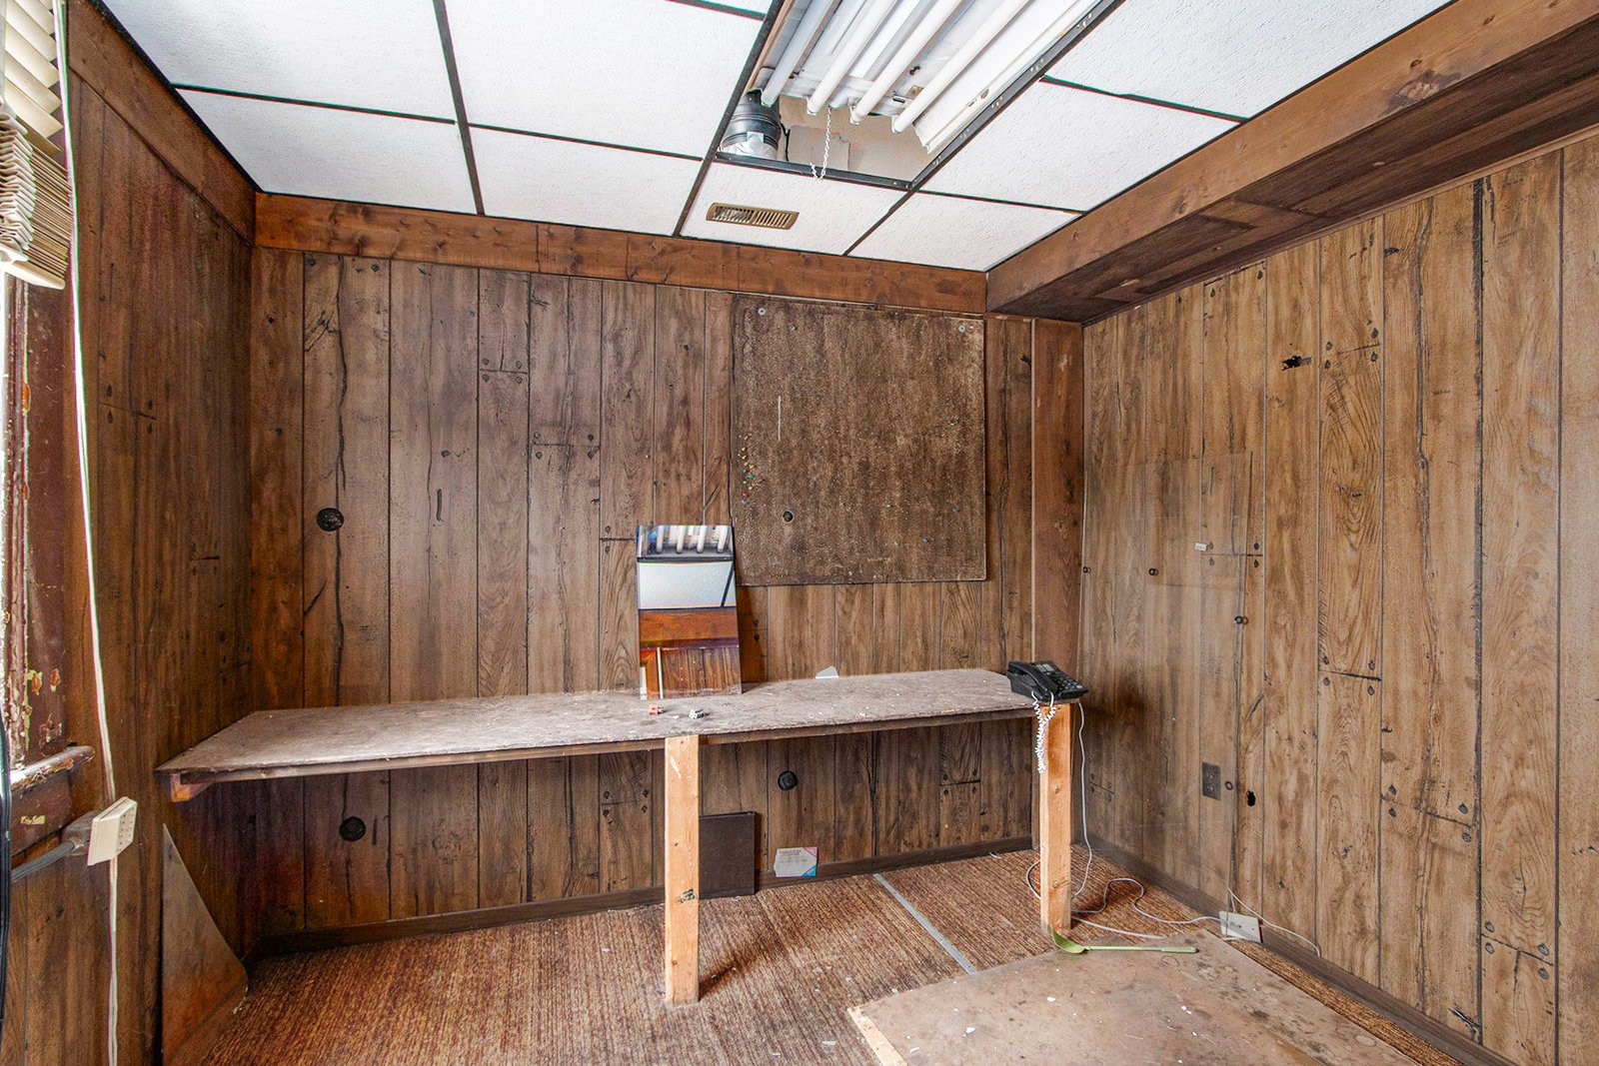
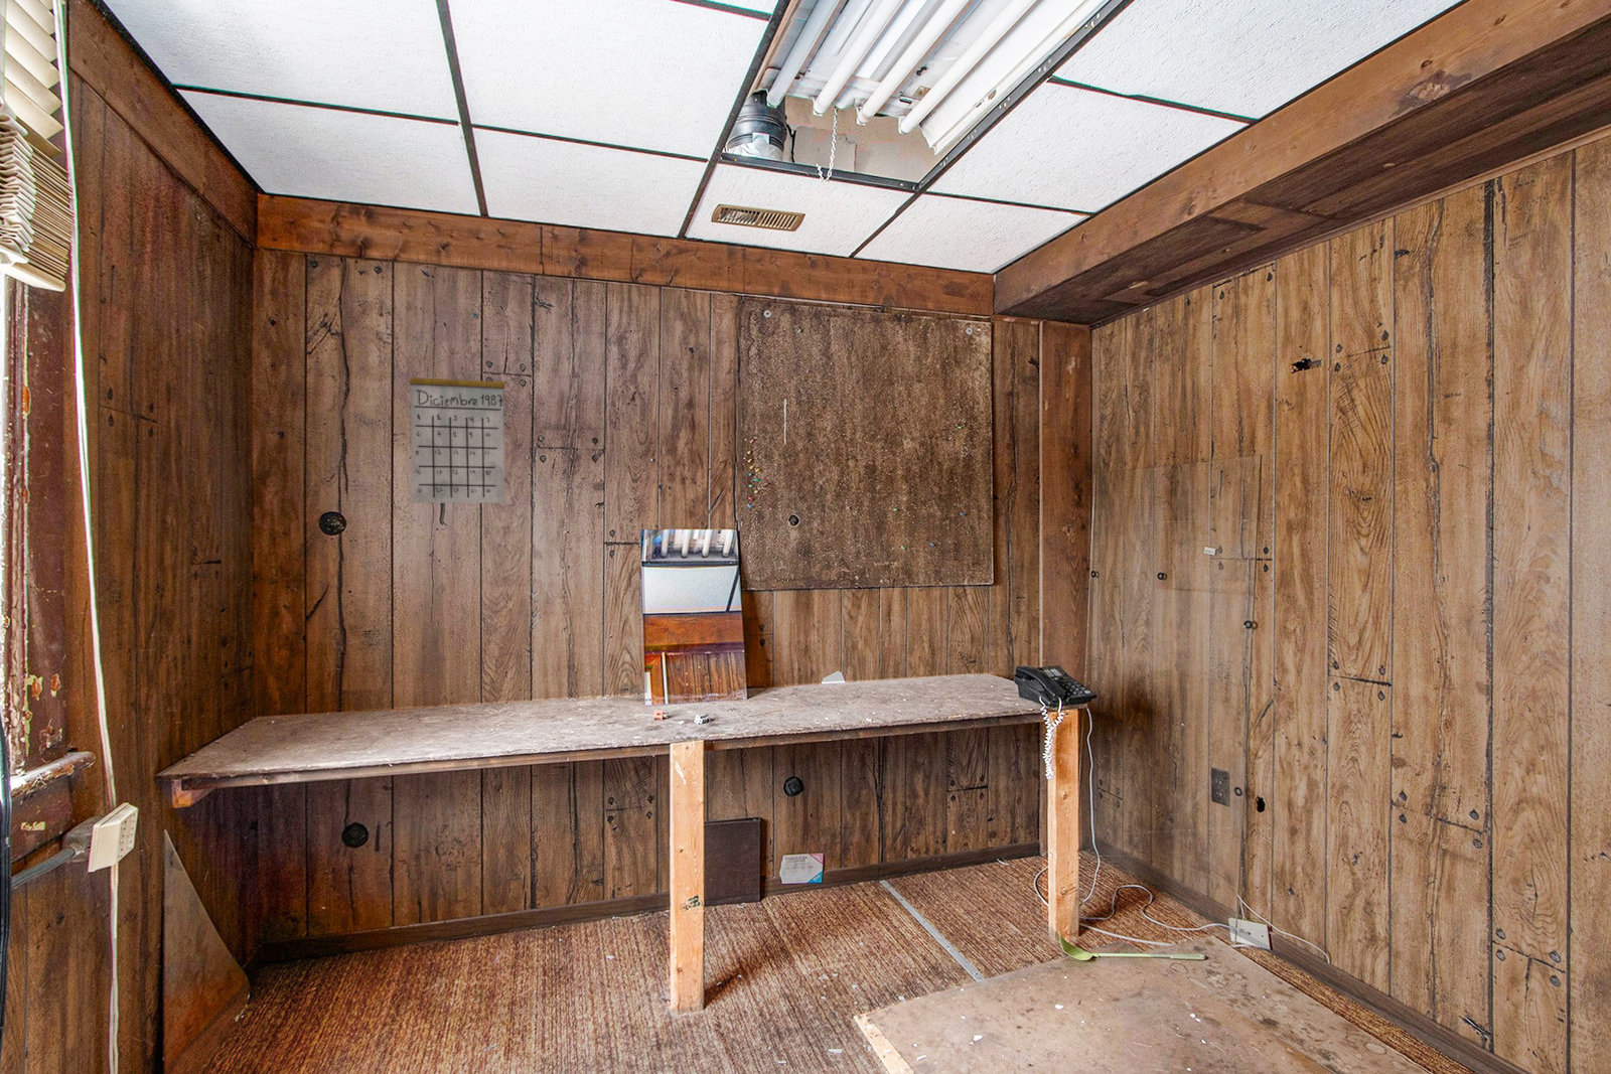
+ calendar [409,350,506,505]
